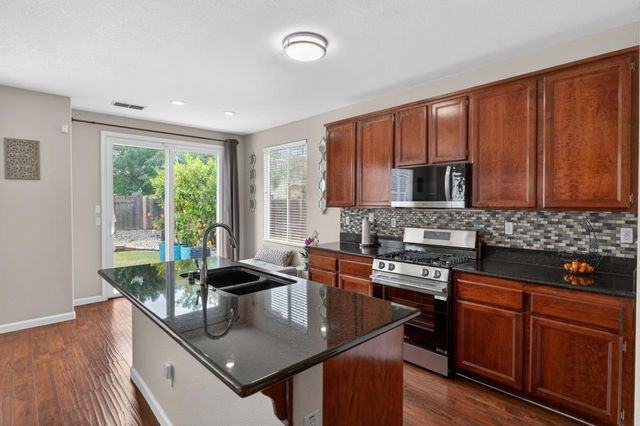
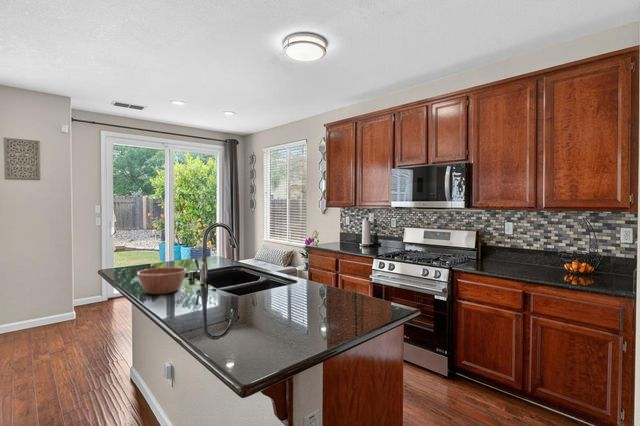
+ bowl [136,266,187,295]
